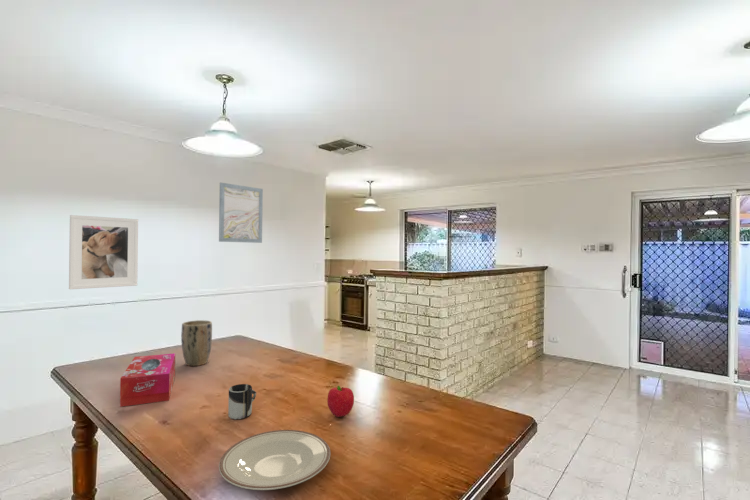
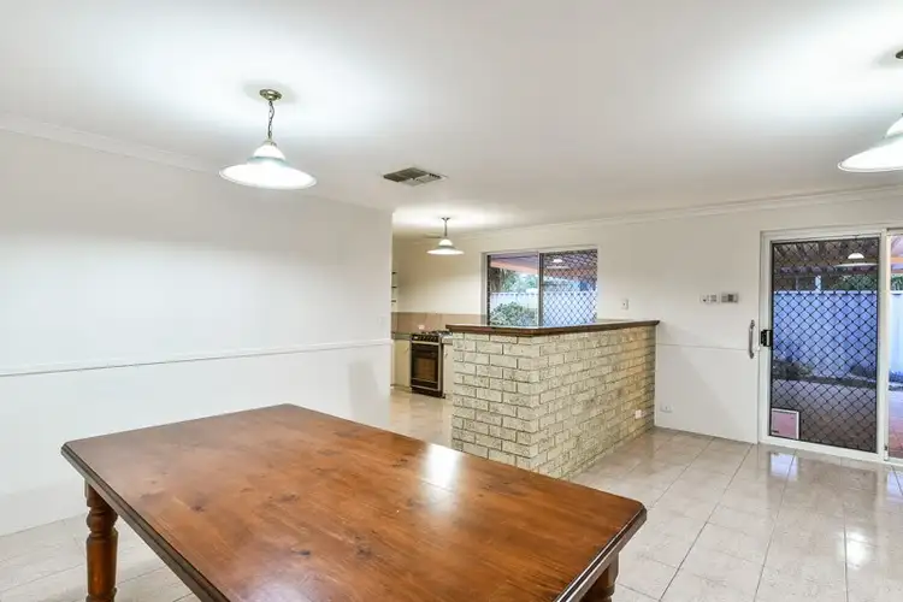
- cup [227,383,257,420]
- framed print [68,214,139,290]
- plant pot [180,319,213,367]
- plate [218,429,331,491]
- fruit [326,385,355,418]
- tissue box [119,352,176,408]
- wall art [218,182,264,244]
